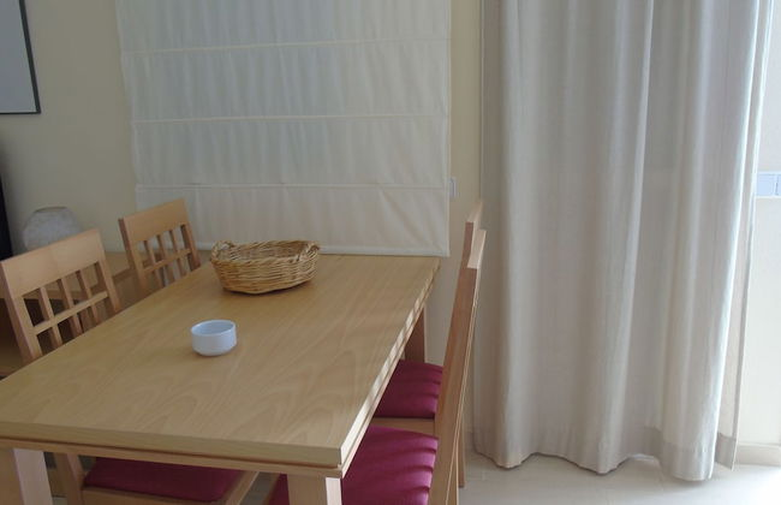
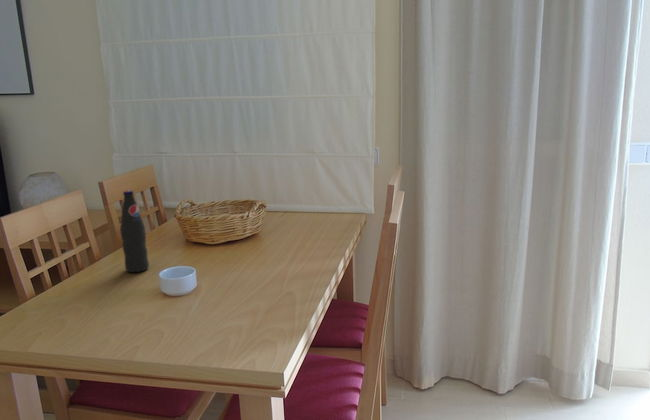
+ bottle [119,189,150,273]
